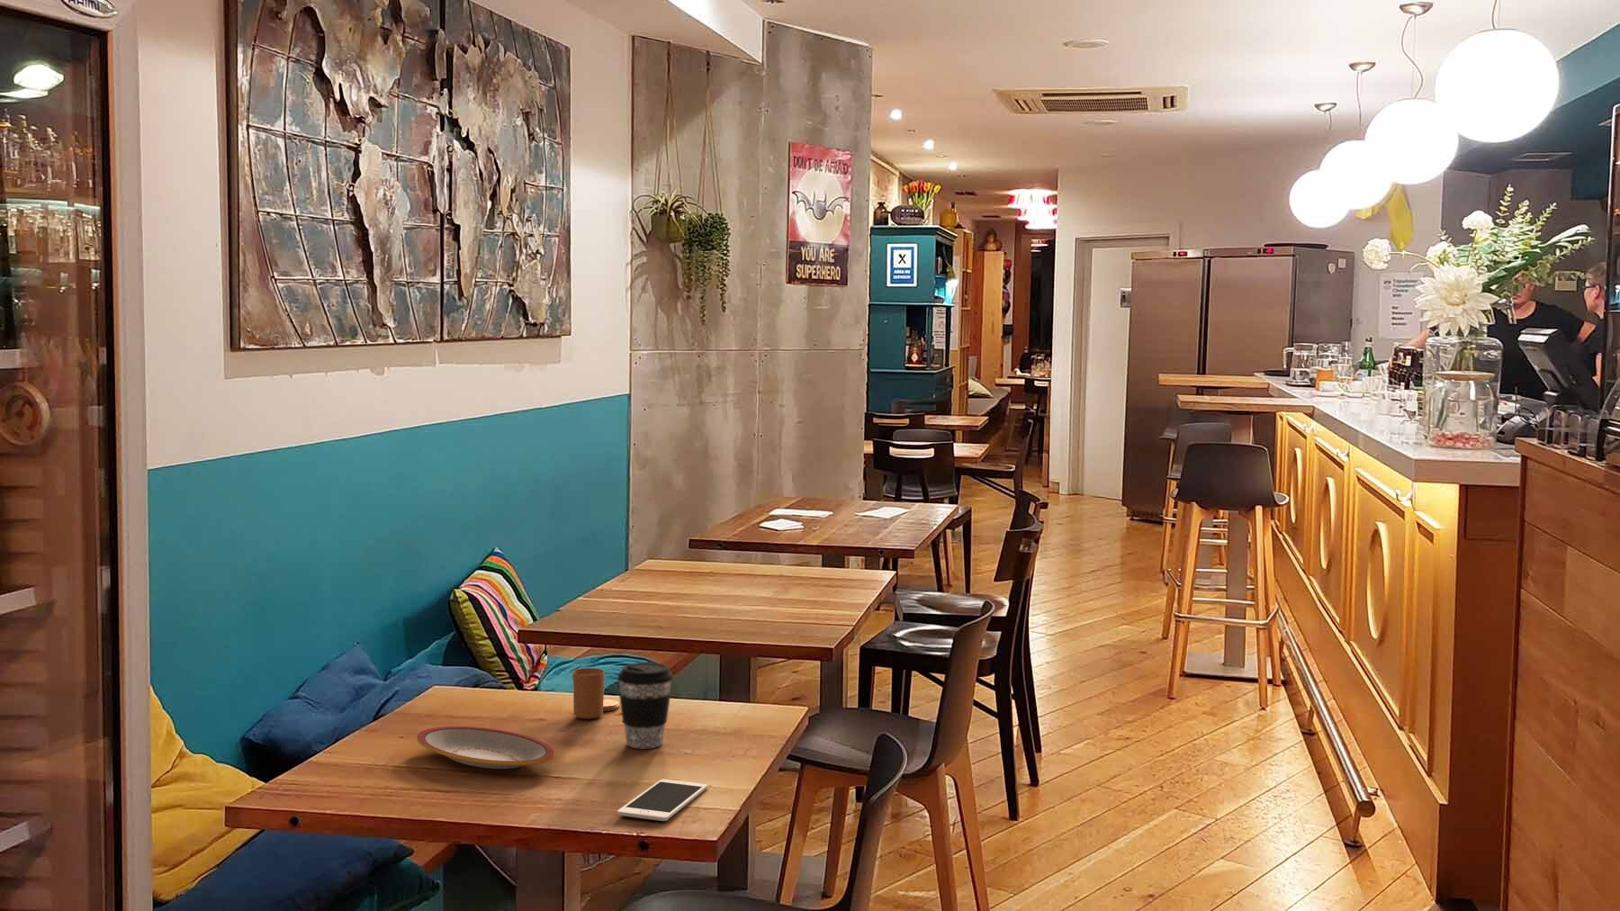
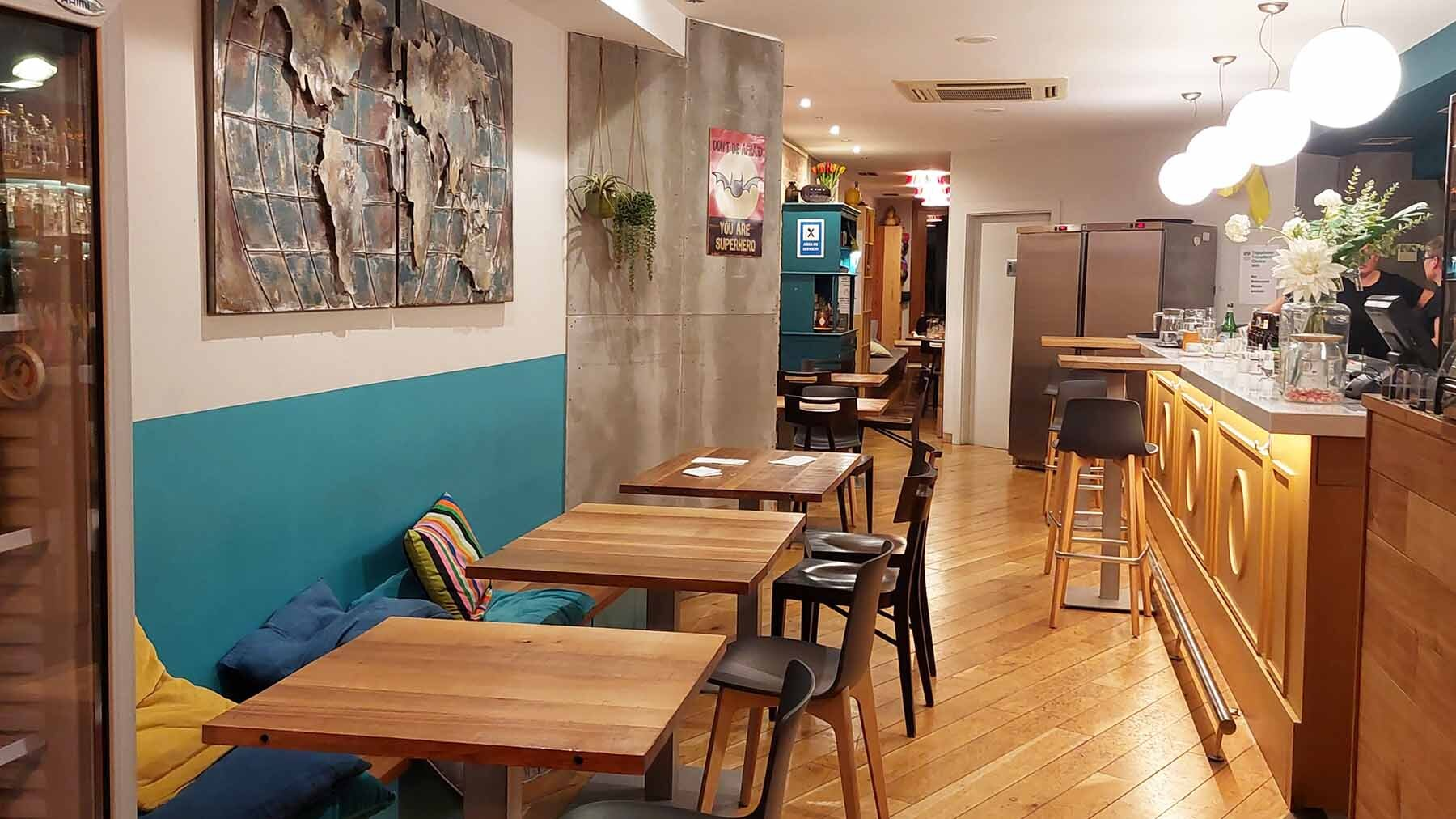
- plate [416,725,555,770]
- candle [572,667,620,720]
- cell phone [616,779,709,822]
- coffee cup [616,662,674,750]
